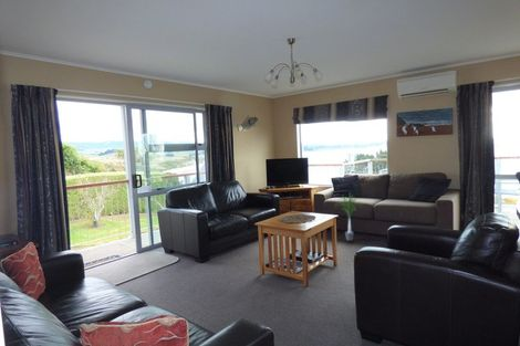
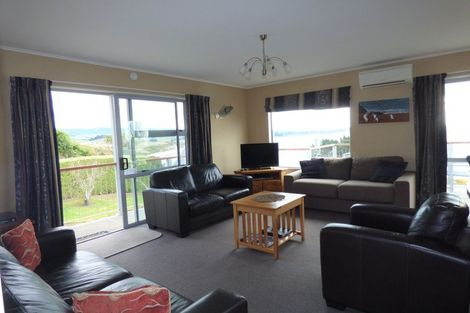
- potted plant [335,192,364,242]
